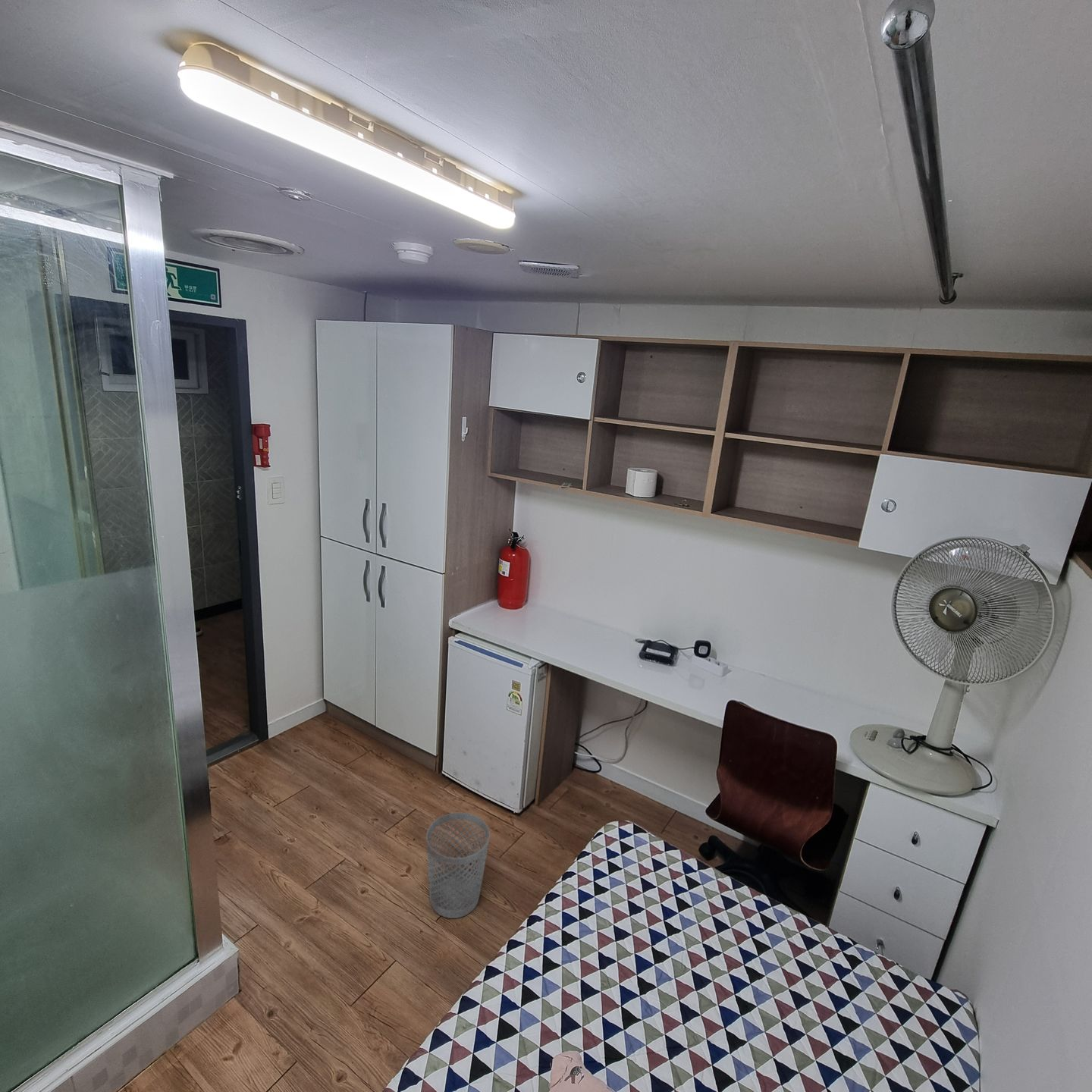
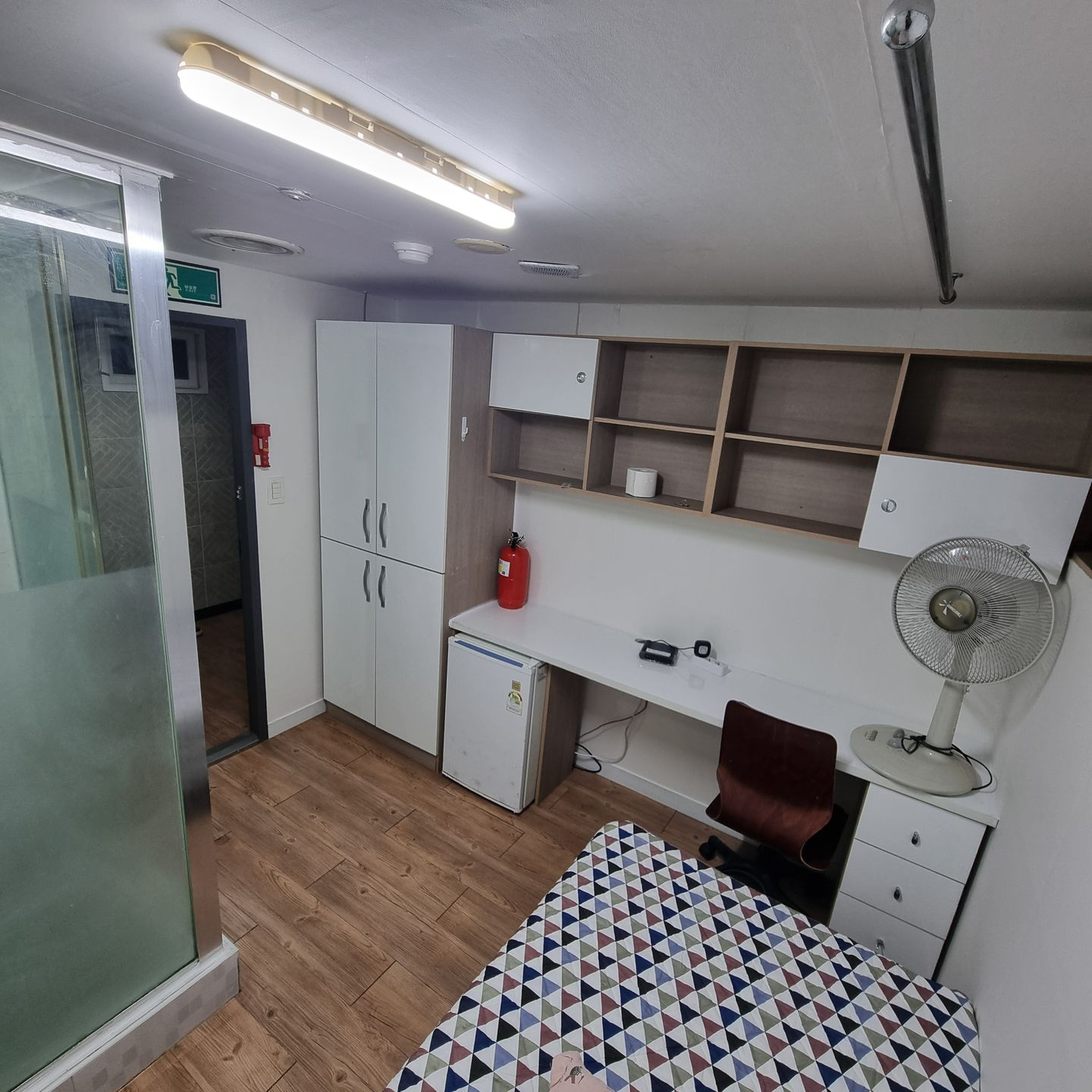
- wastebasket [425,811,491,919]
